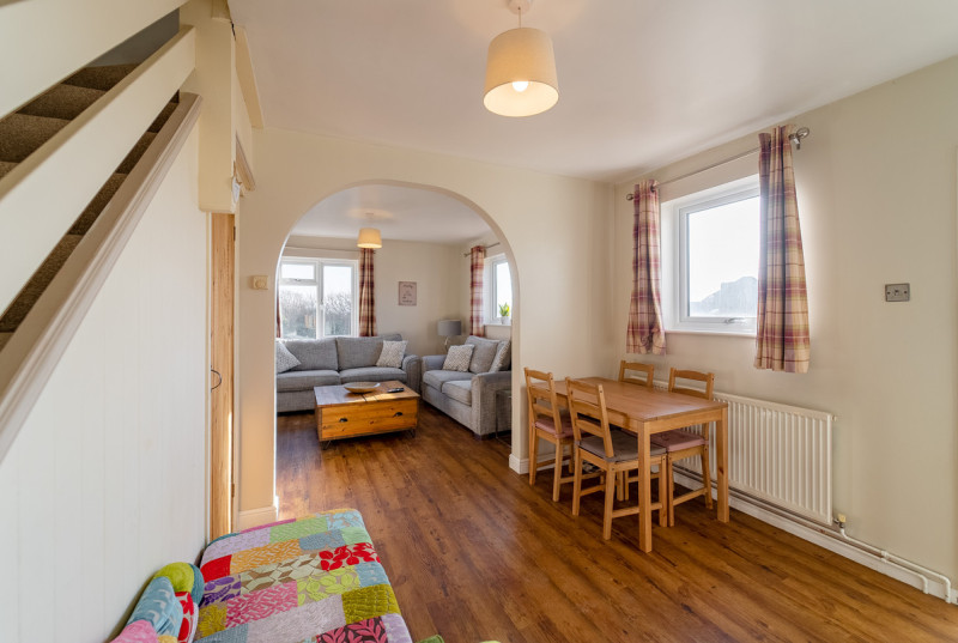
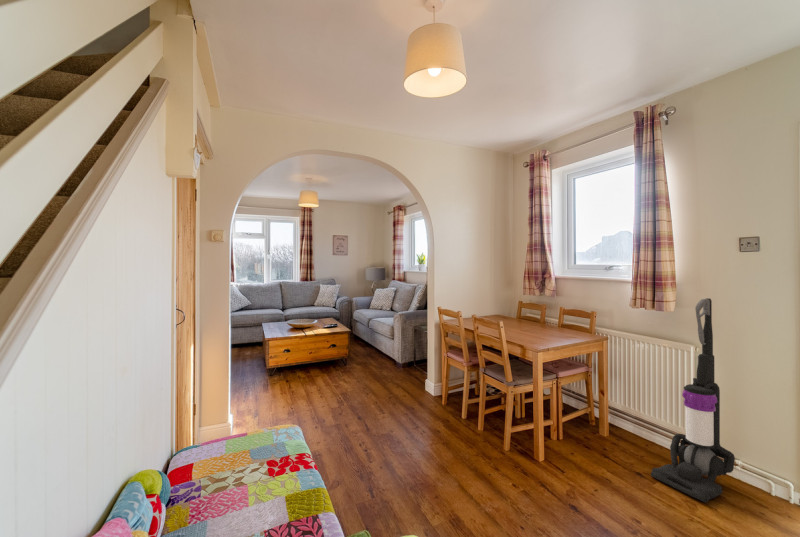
+ vacuum cleaner [650,297,736,504]
